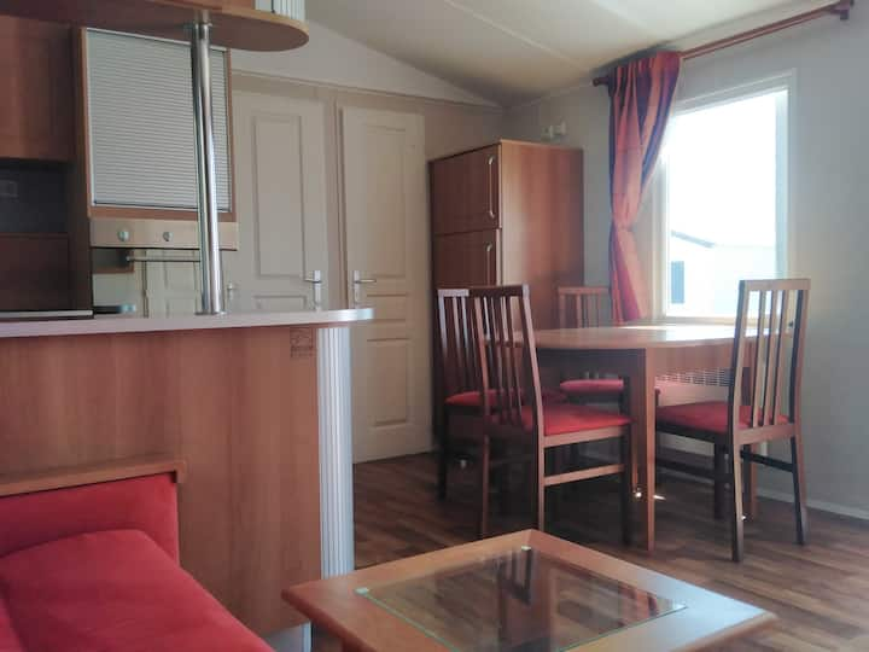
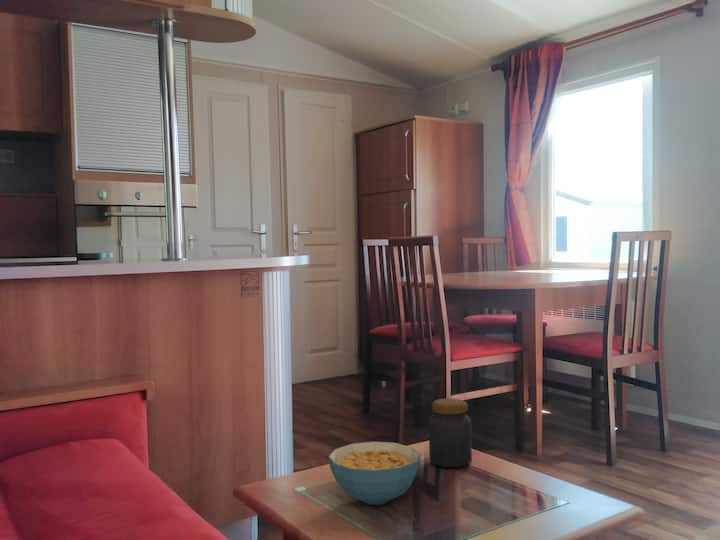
+ jar [428,397,473,469]
+ cereal bowl [327,441,422,506]
